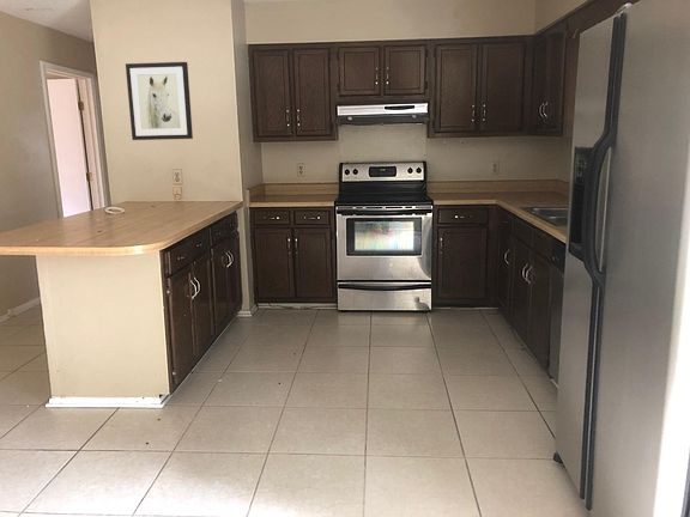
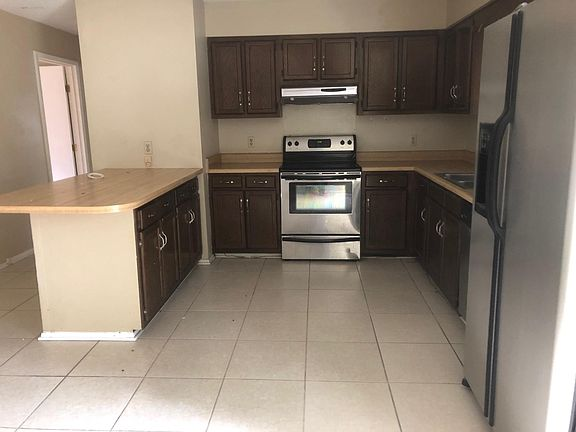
- wall art [125,61,194,141]
